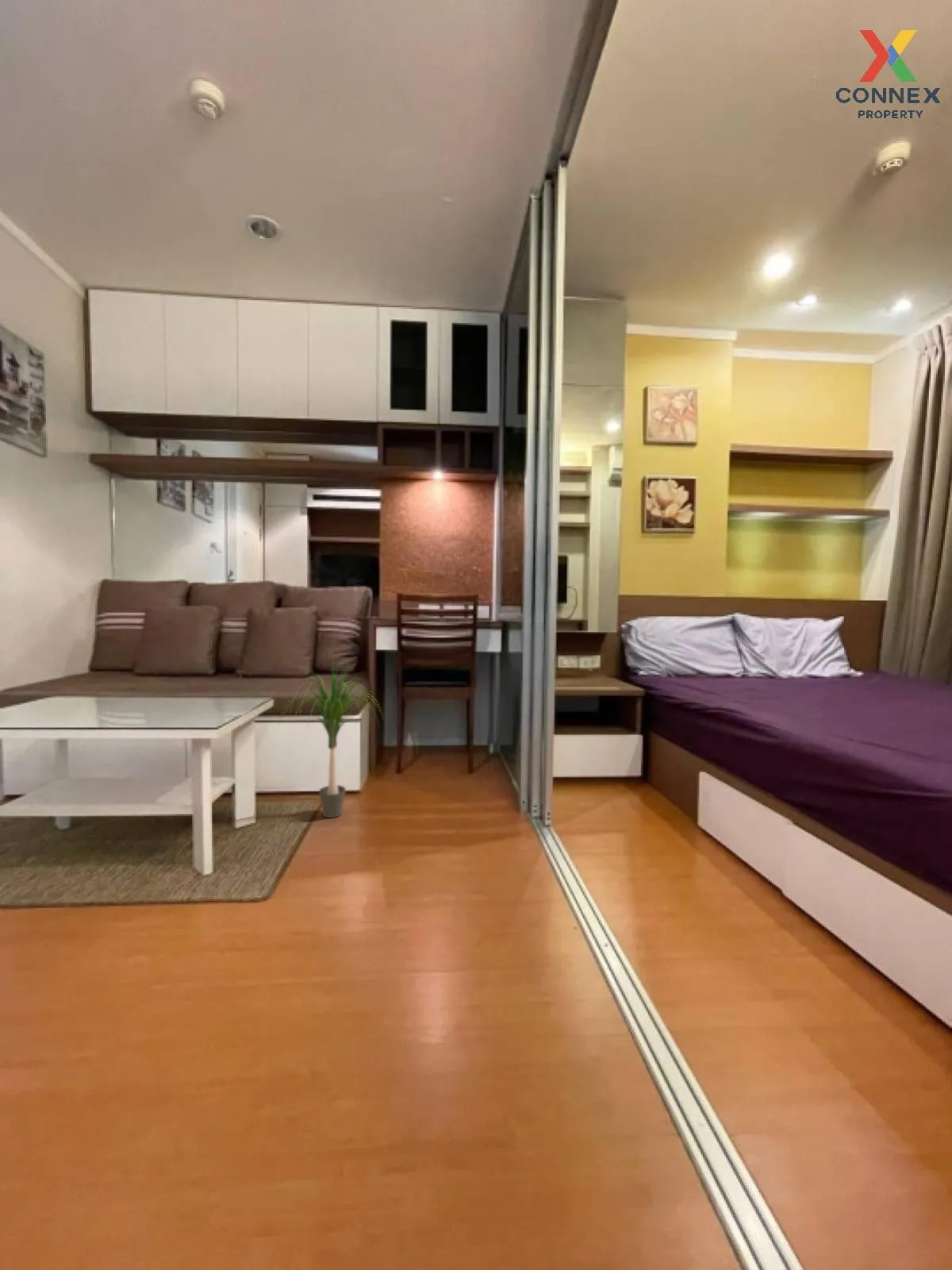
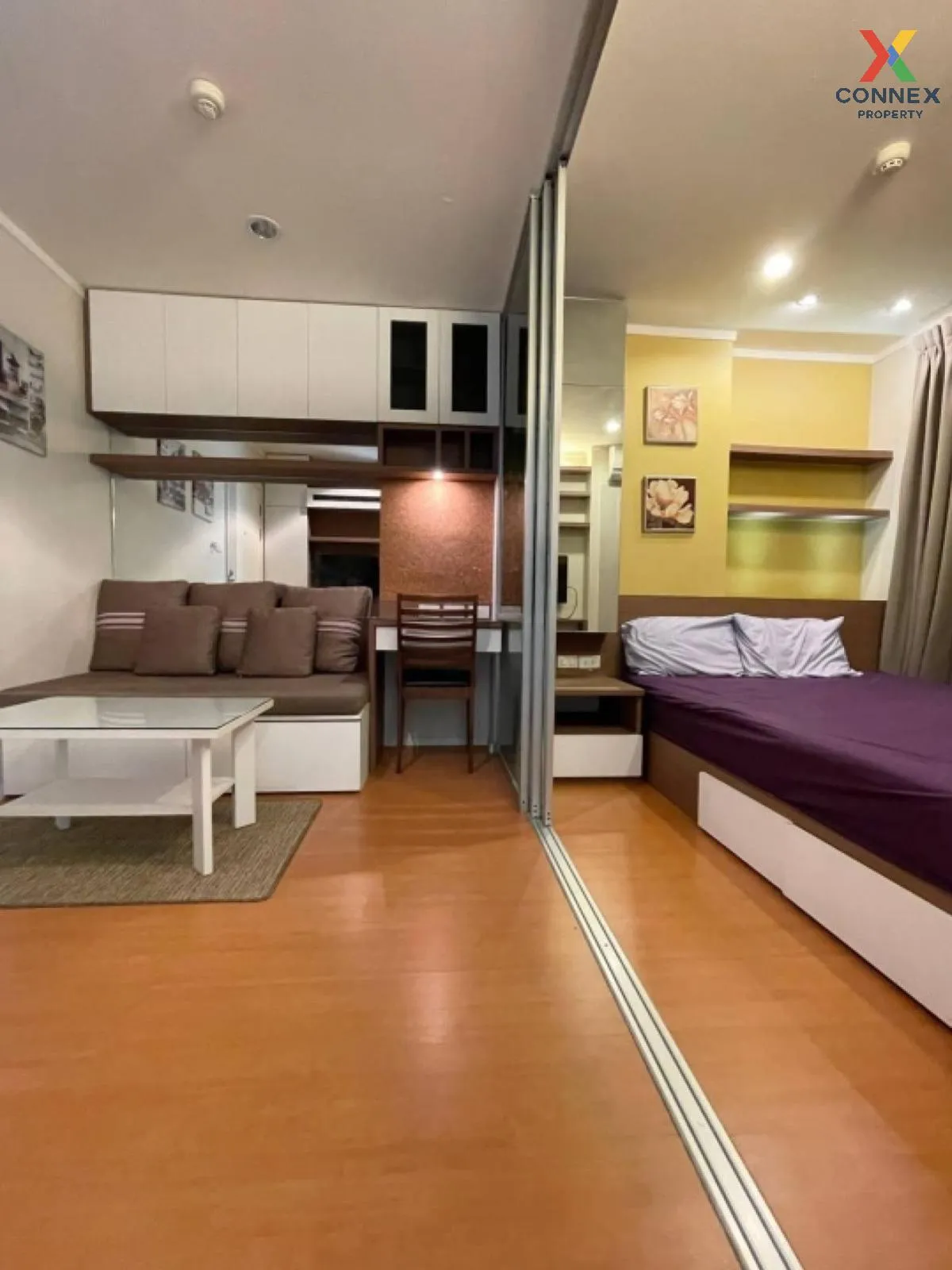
- potted plant [277,653,386,818]
